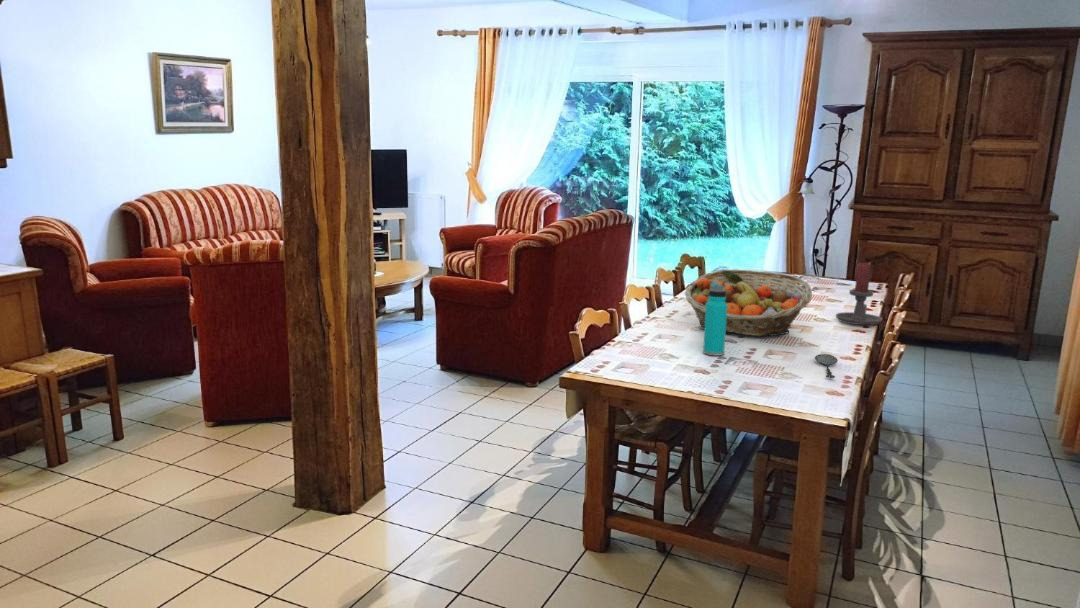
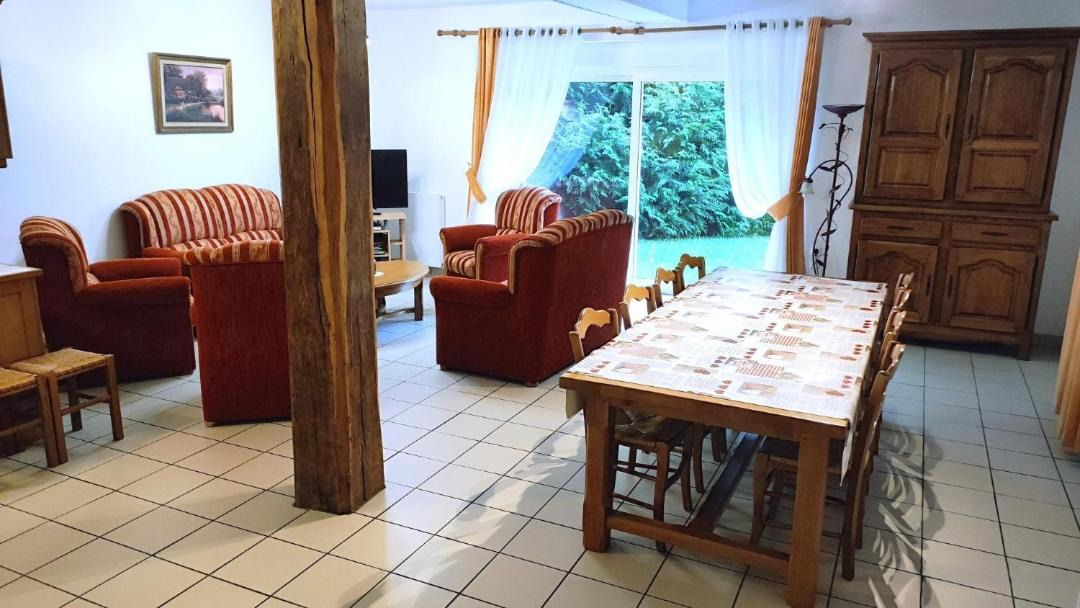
- spoon [814,353,839,379]
- water bottle [702,283,727,357]
- fruit basket [684,269,813,337]
- candle holder [835,262,883,326]
